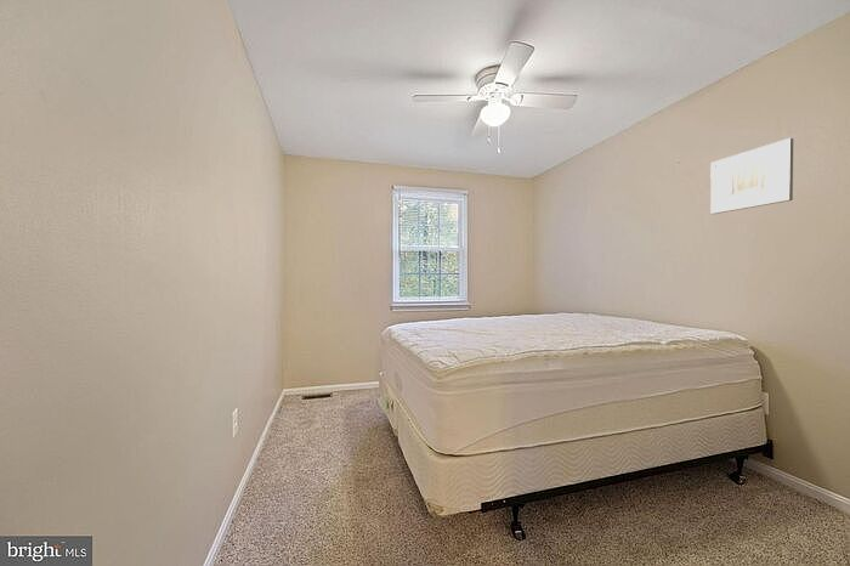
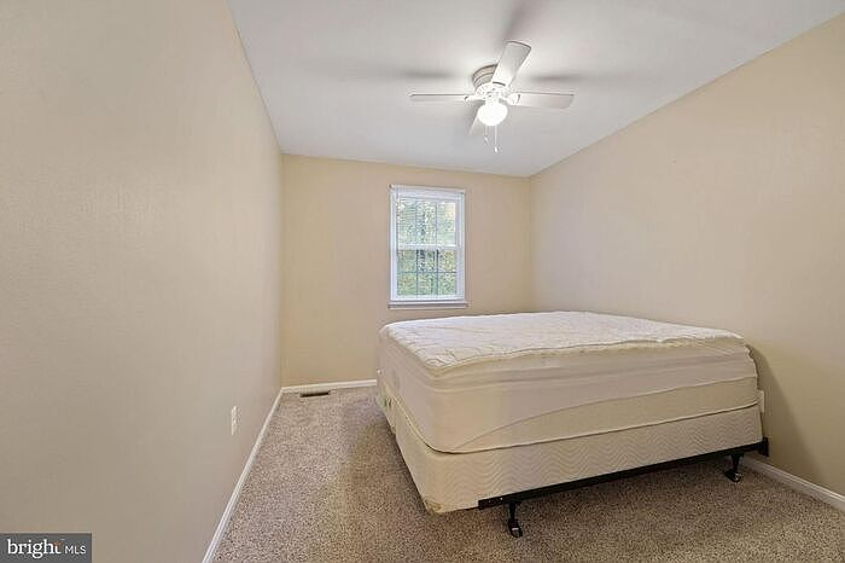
- wall art [709,137,794,215]
